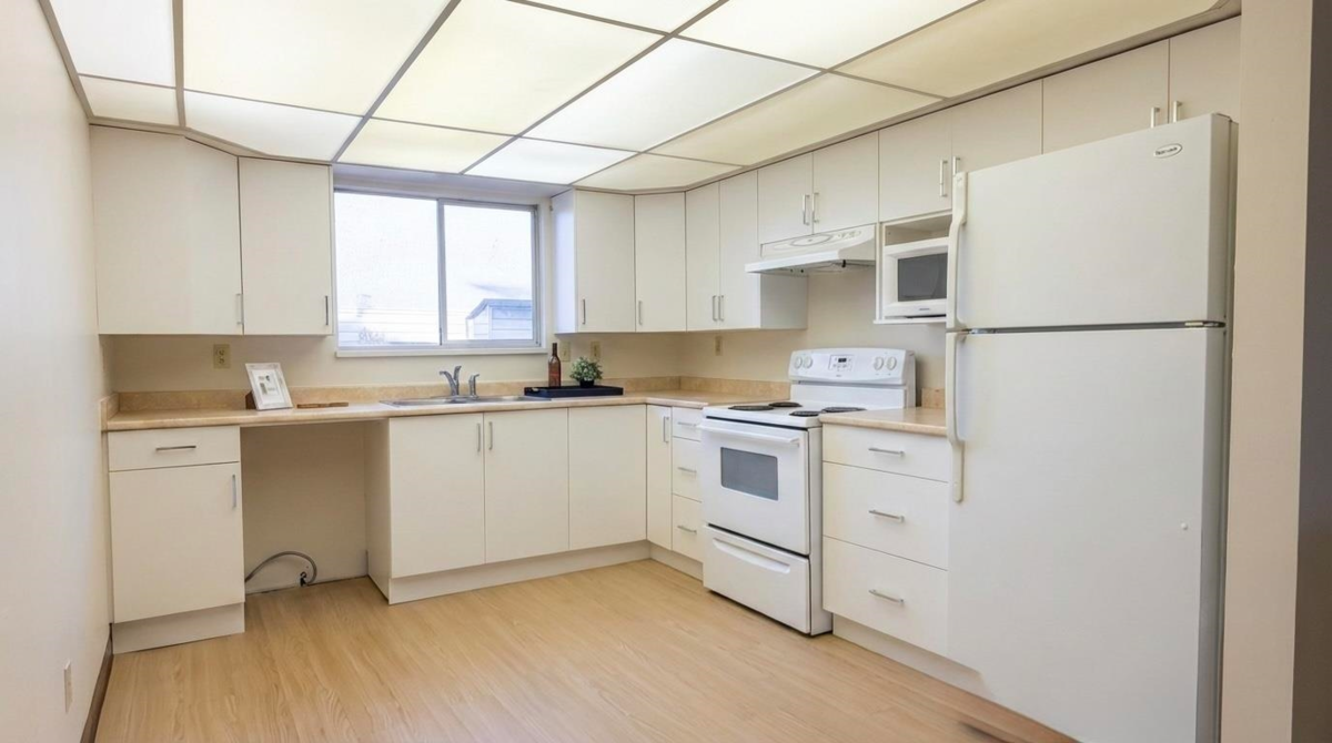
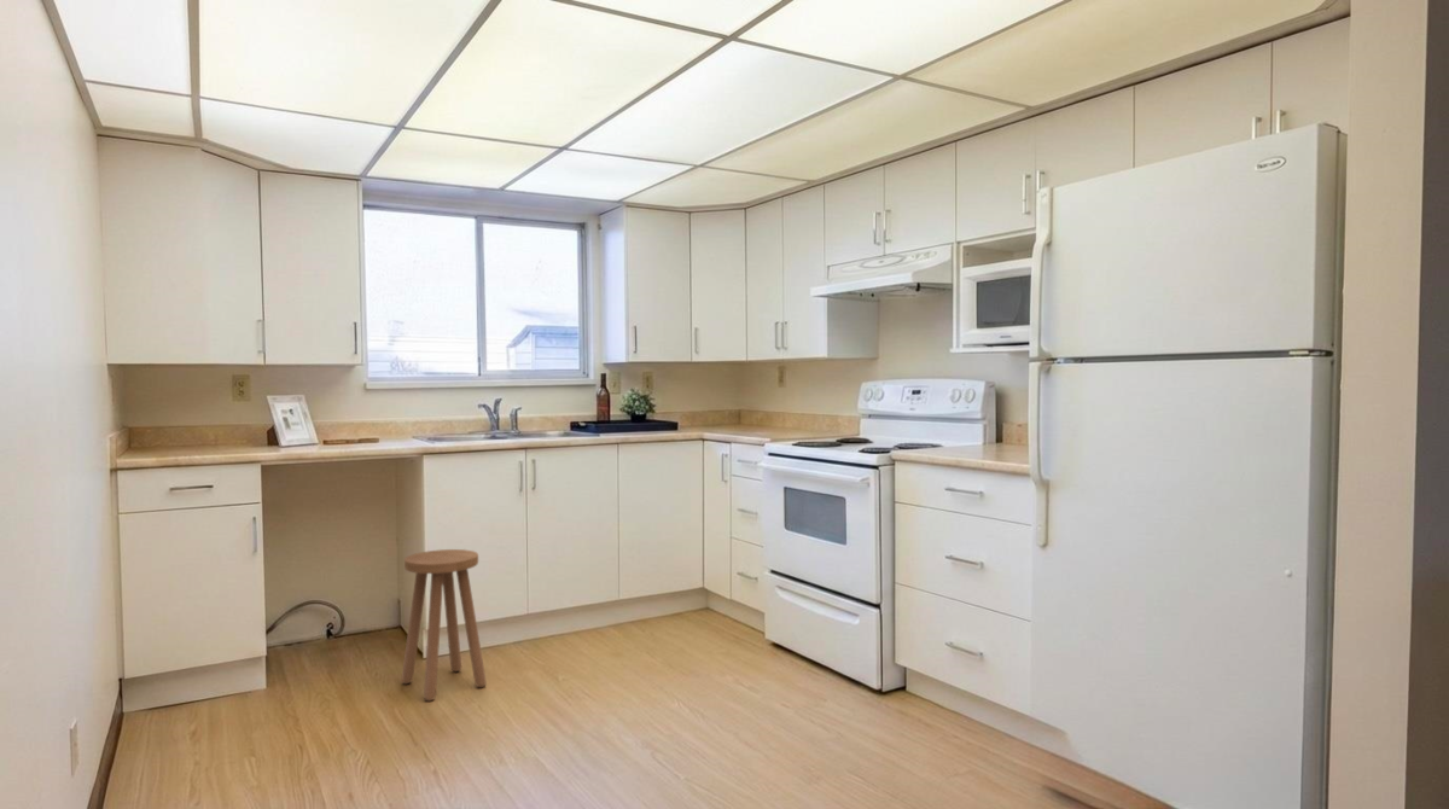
+ stool [401,548,488,702]
